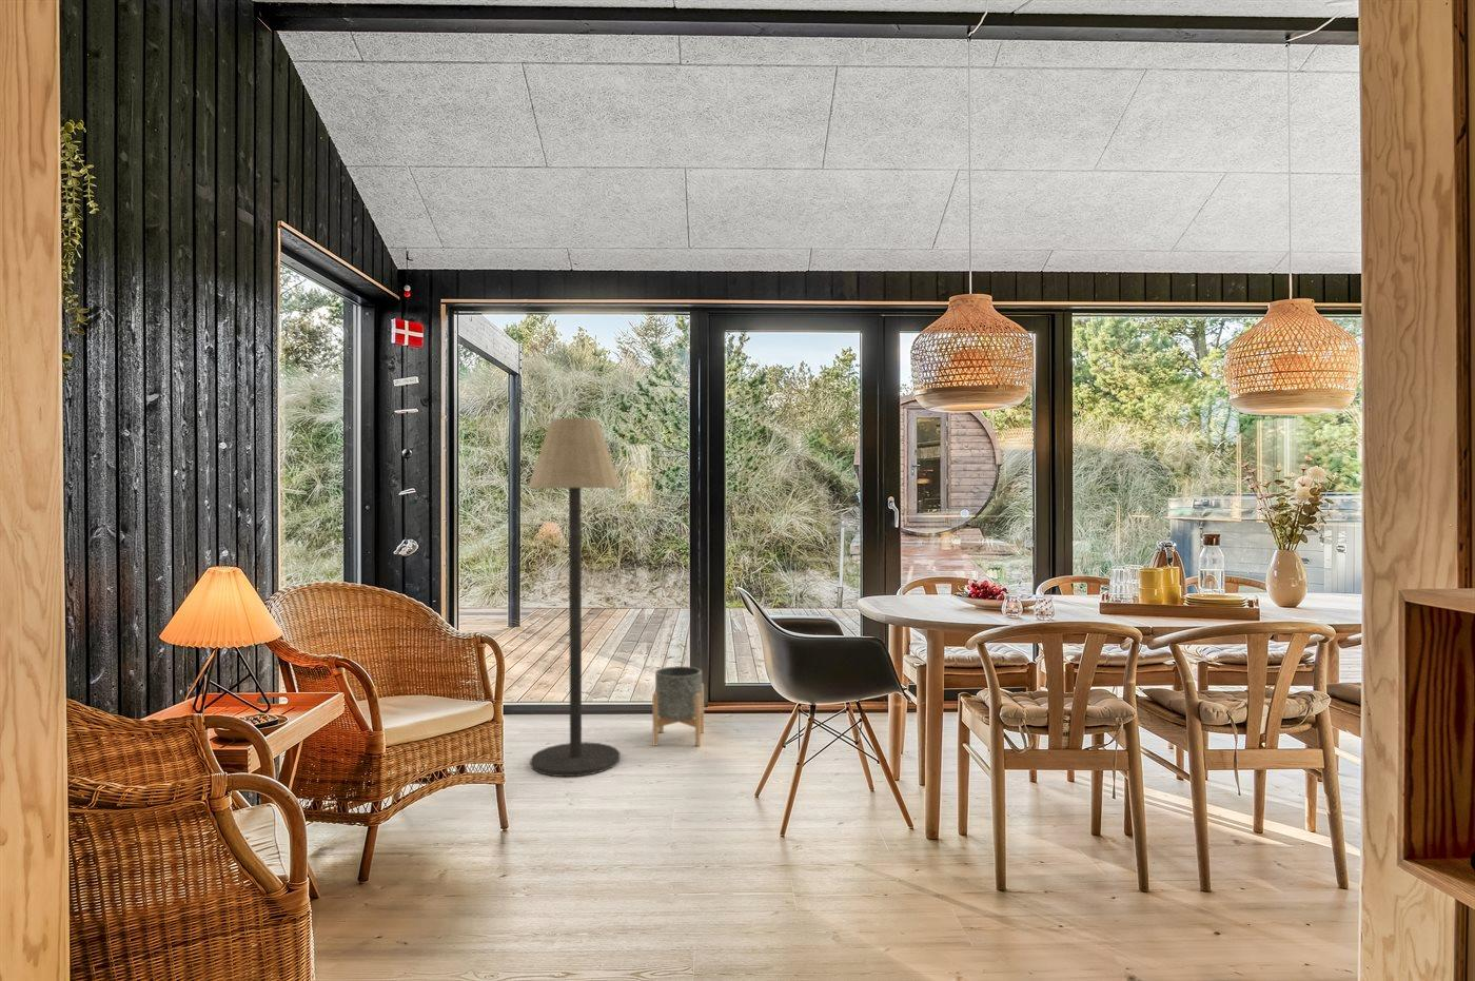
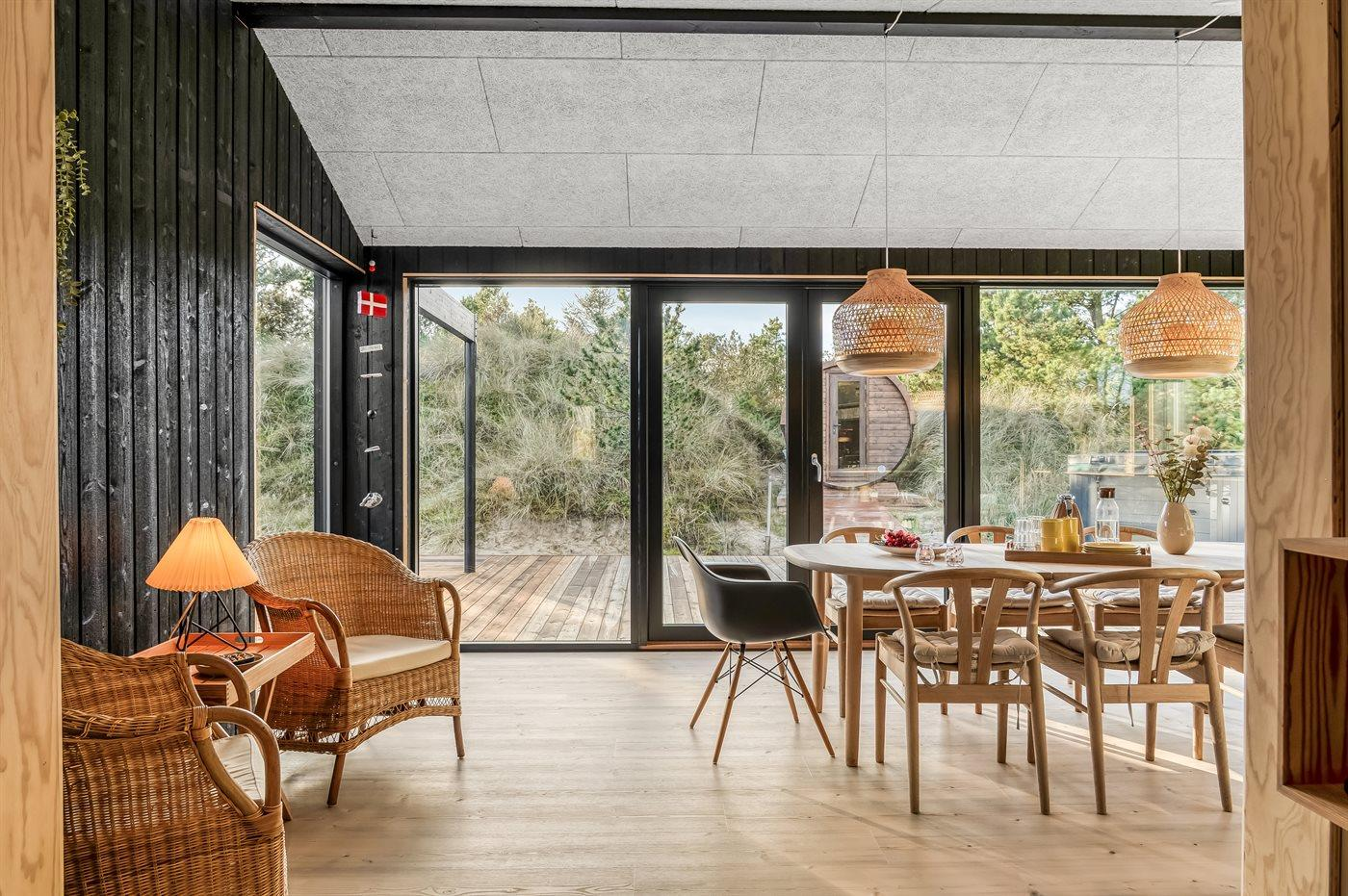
- planter [652,665,705,747]
- floor lamp [526,417,622,777]
